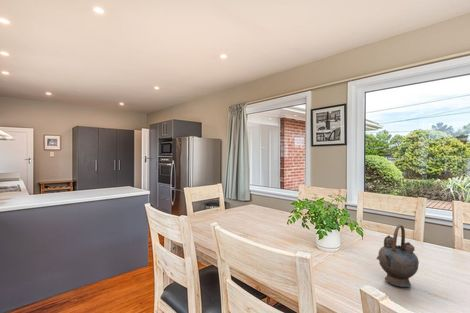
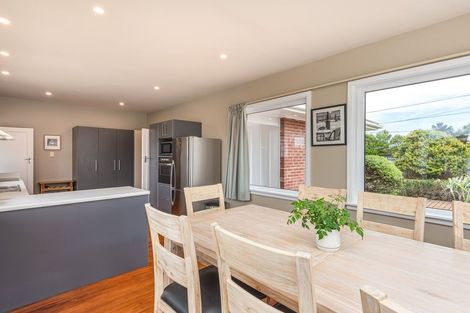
- teapot [375,224,420,288]
